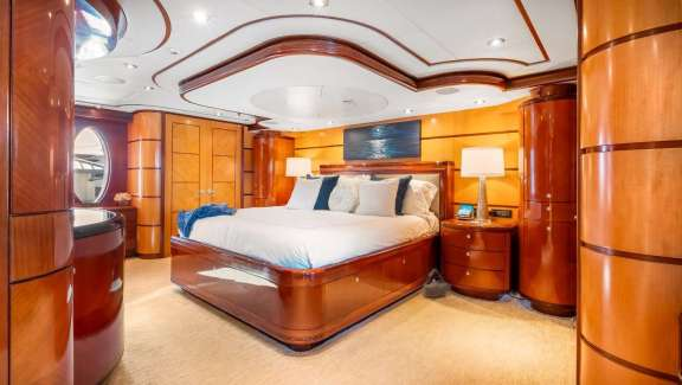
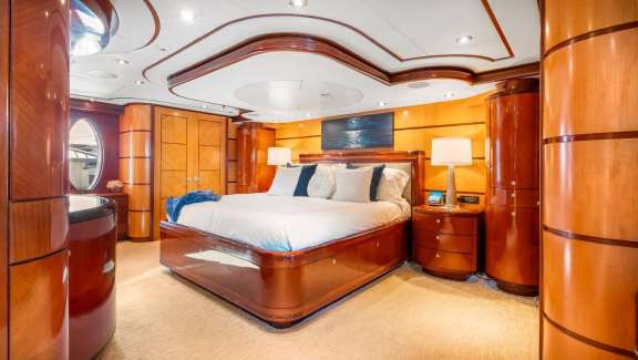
- bag [422,268,449,299]
